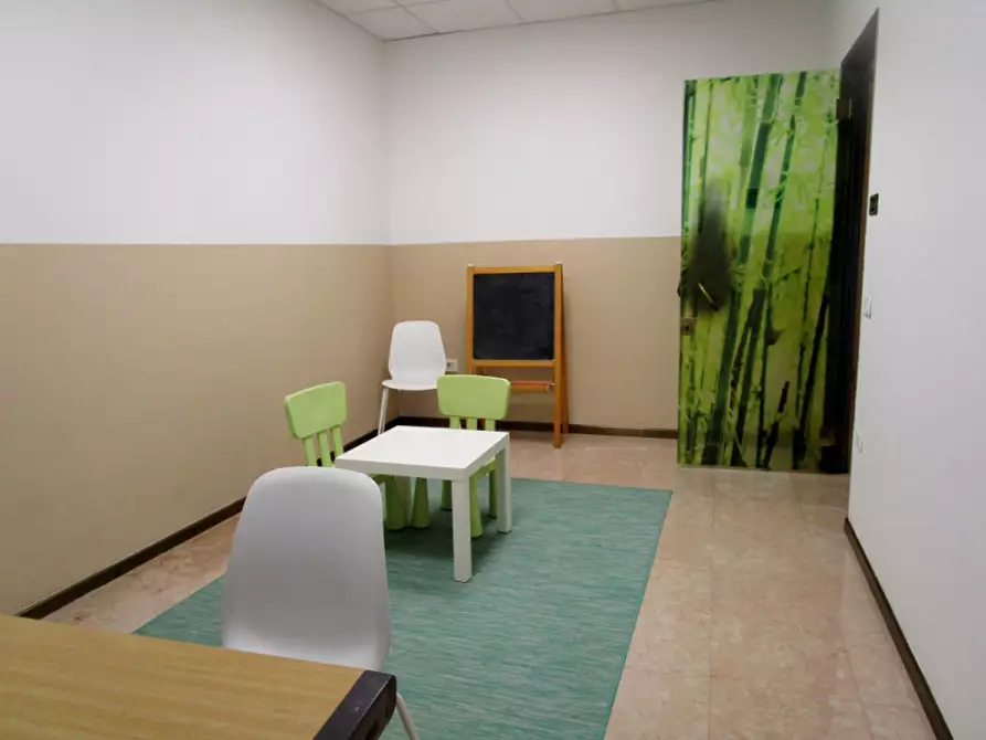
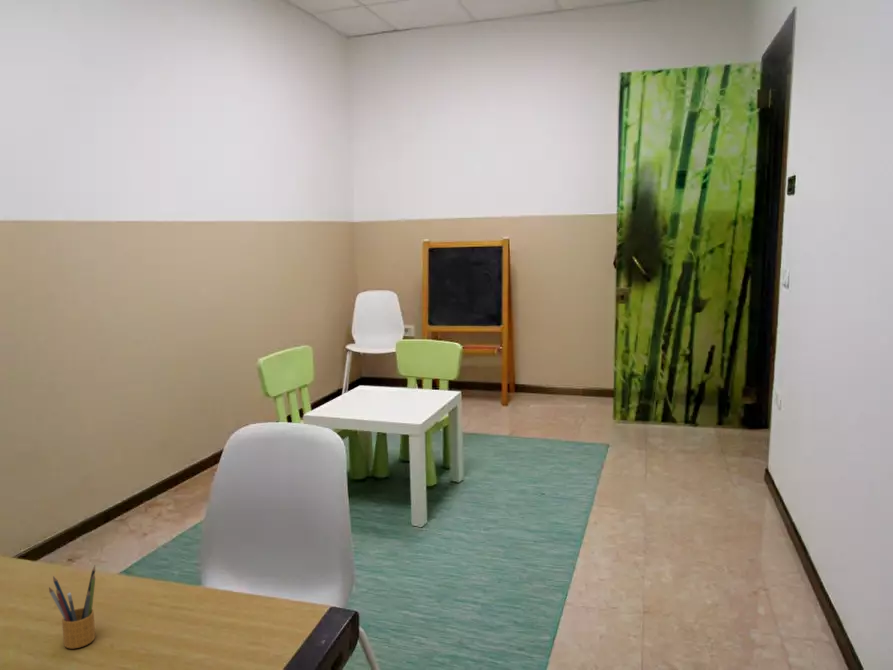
+ pencil box [48,565,96,649]
